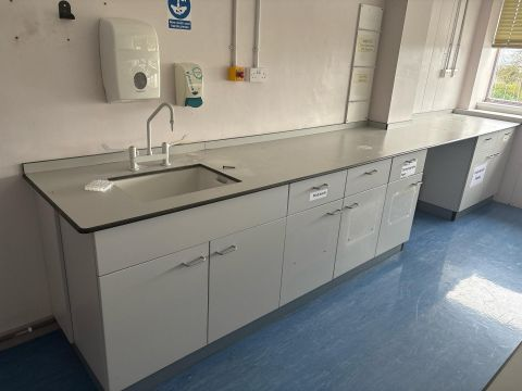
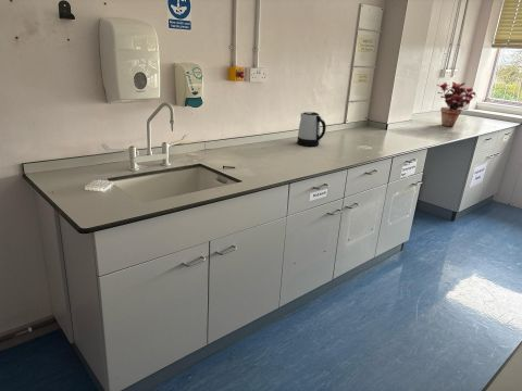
+ potted plant [436,81,477,127]
+ kettle [296,111,327,148]
